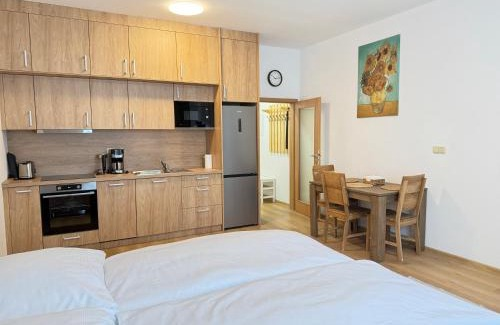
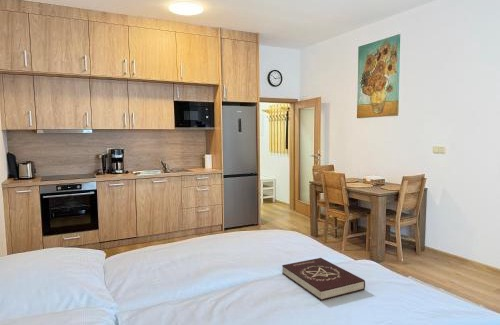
+ book [281,257,366,301]
